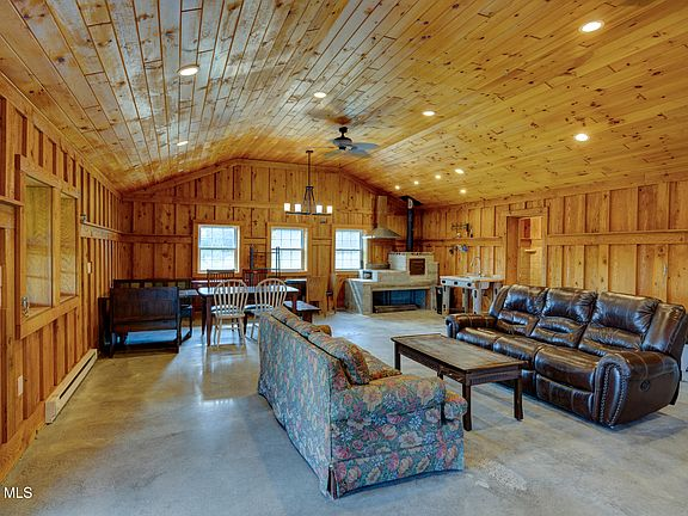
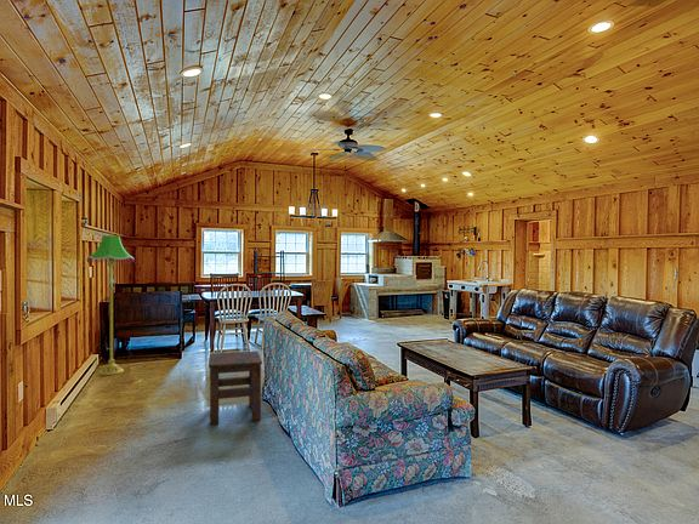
+ floor lamp [86,232,136,376]
+ side table [208,351,263,426]
